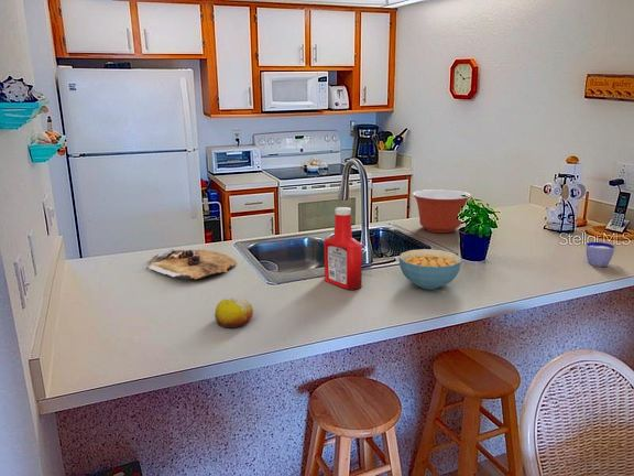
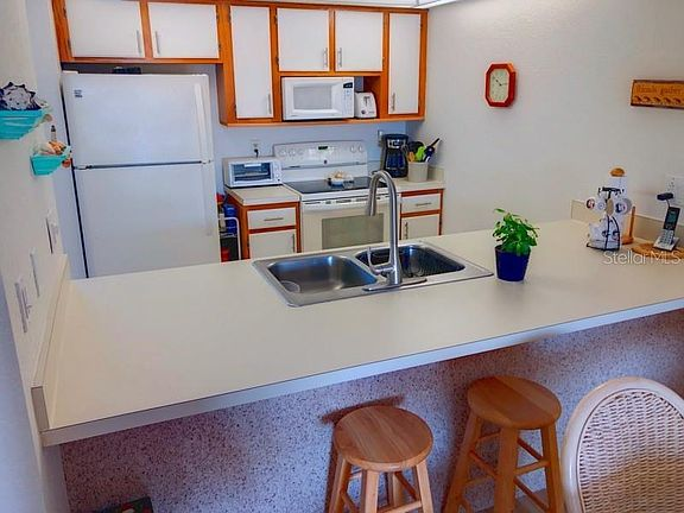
- mixing bowl [412,188,472,234]
- cereal bowl [397,248,462,291]
- soap bottle [324,206,363,291]
- cup [584,241,615,268]
- cutting board [147,248,238,280]
- fruit [214,296,254,328]
